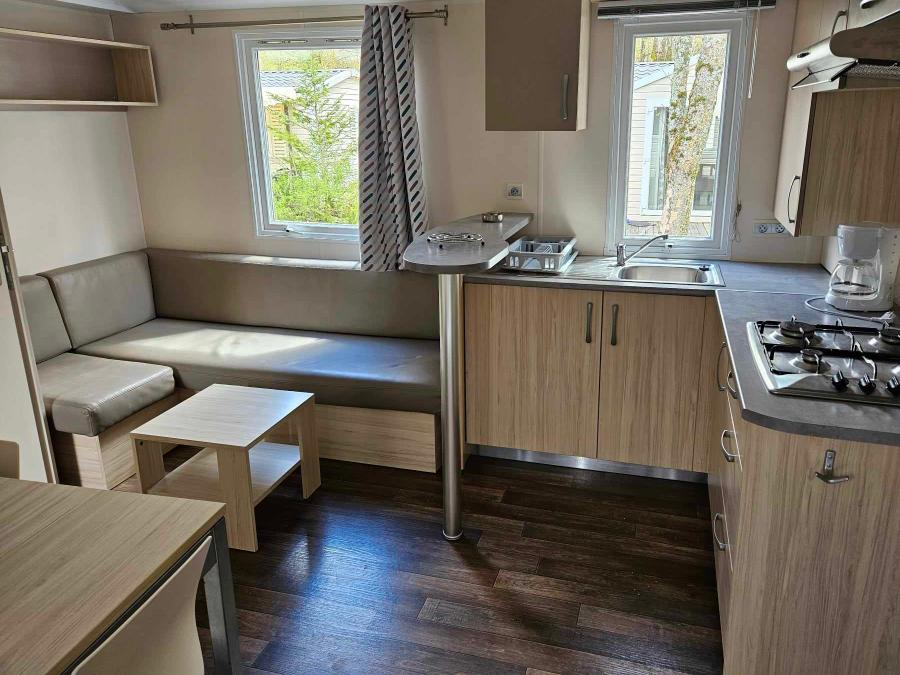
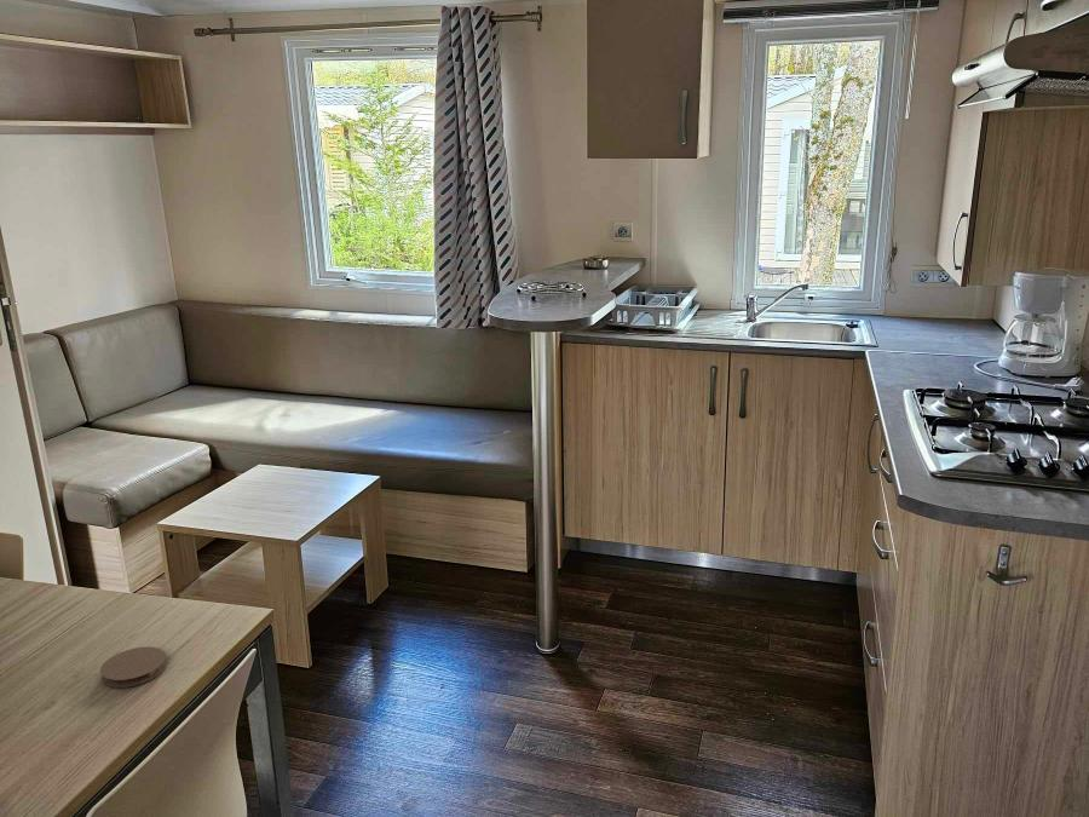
+ coaster [99,645,168,689]
